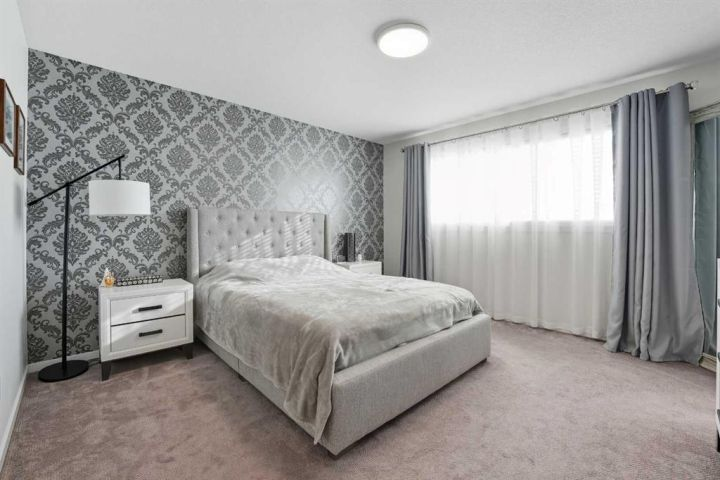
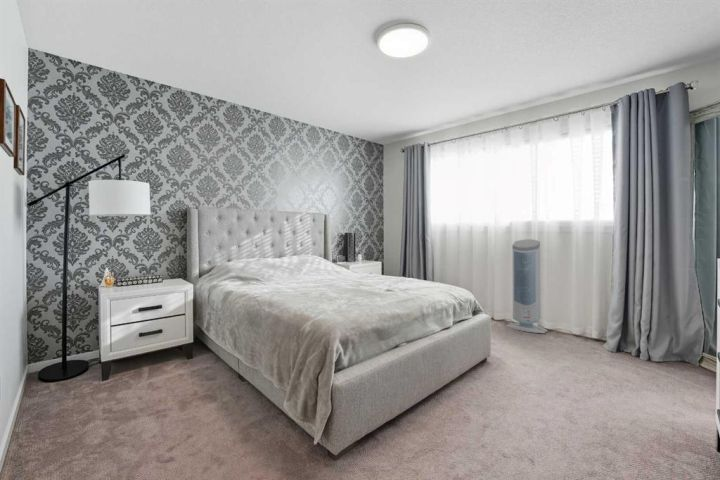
+ air purifier [505,238,549,334]
